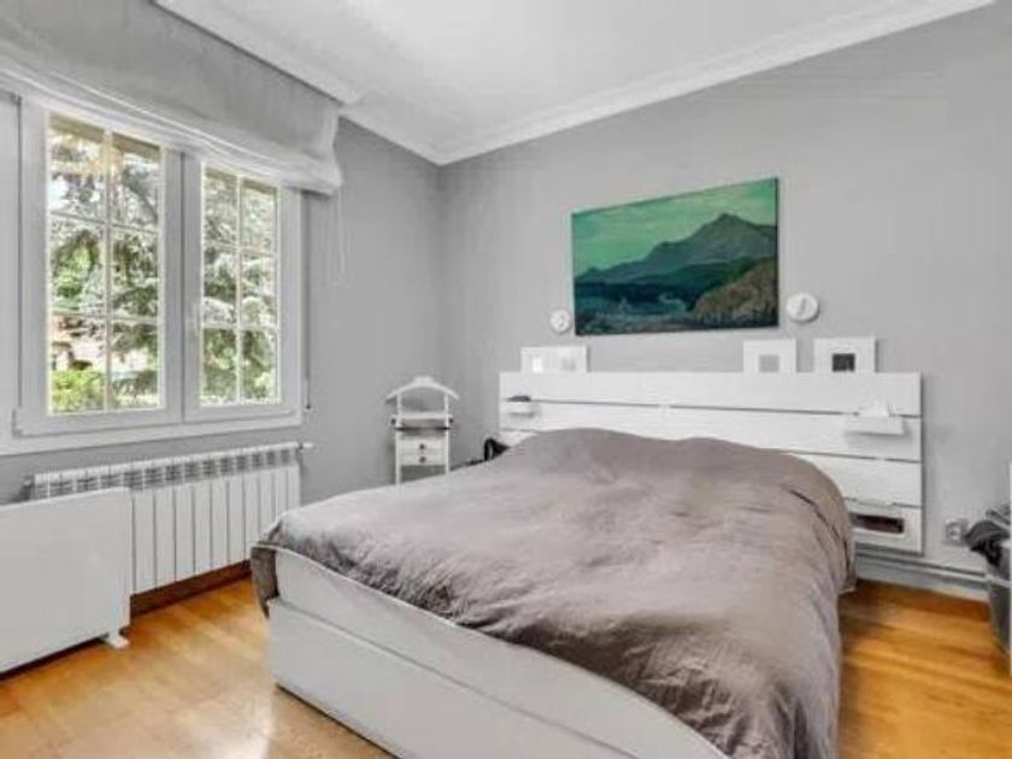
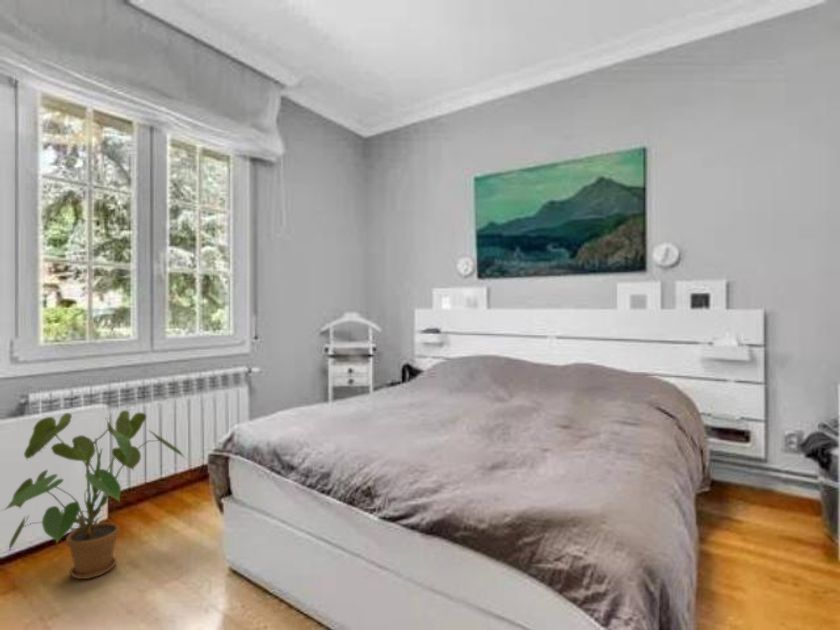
+ house plant [0,409,187,580]
